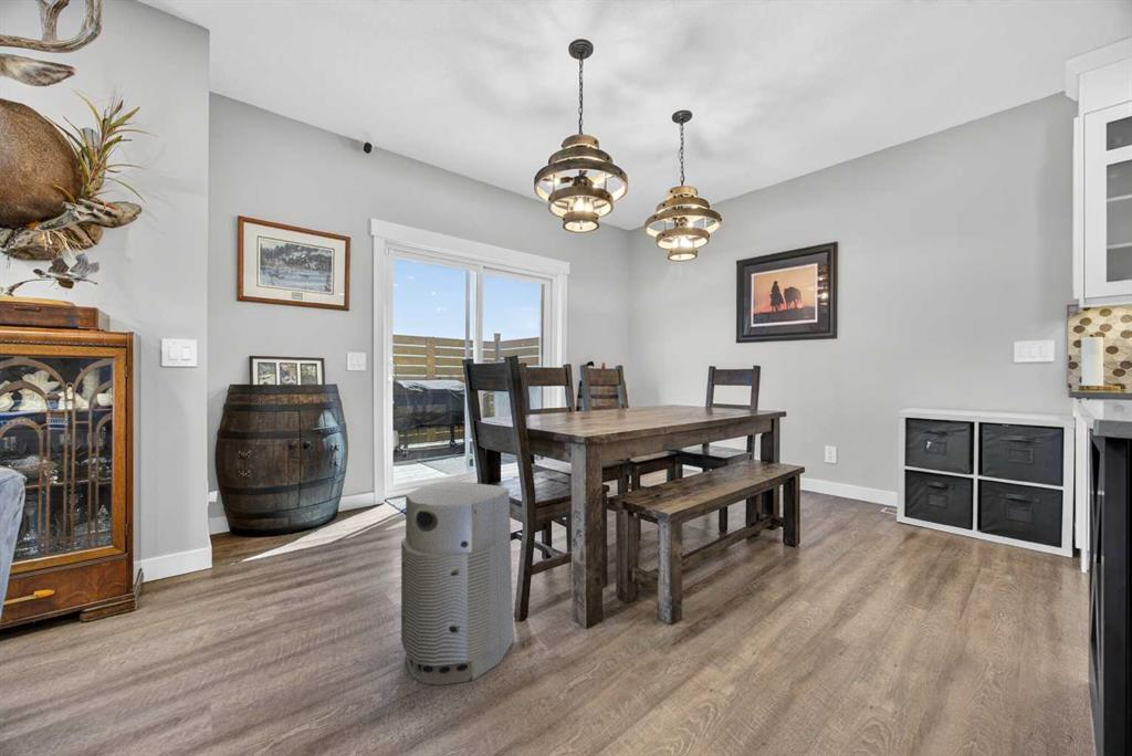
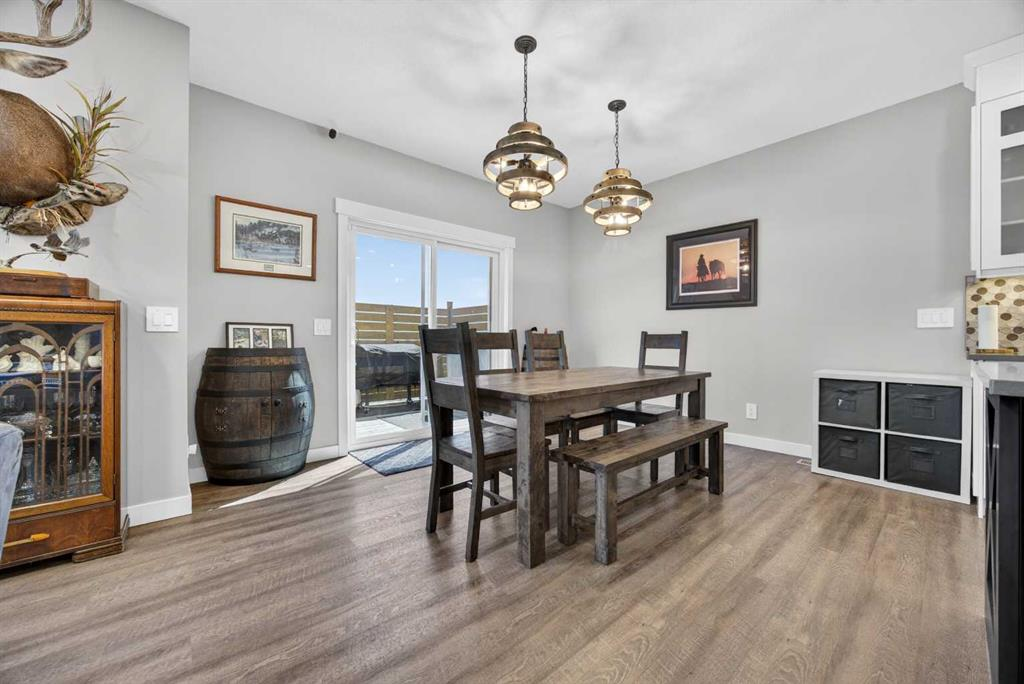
- air purifier [400,481,515,686]
